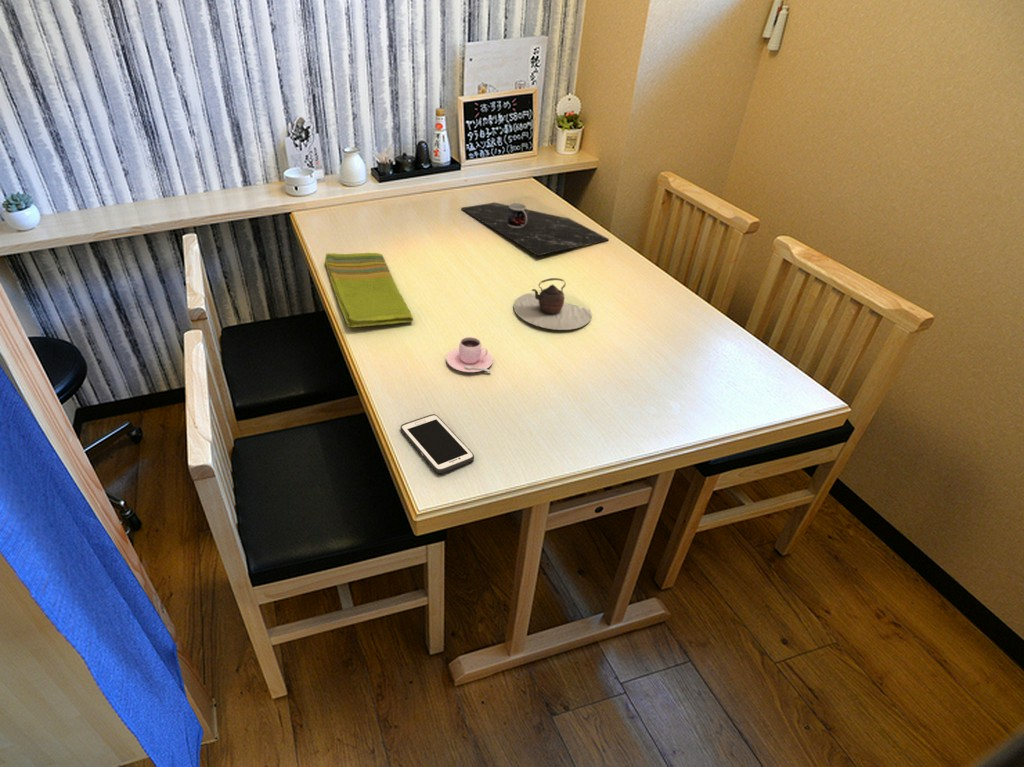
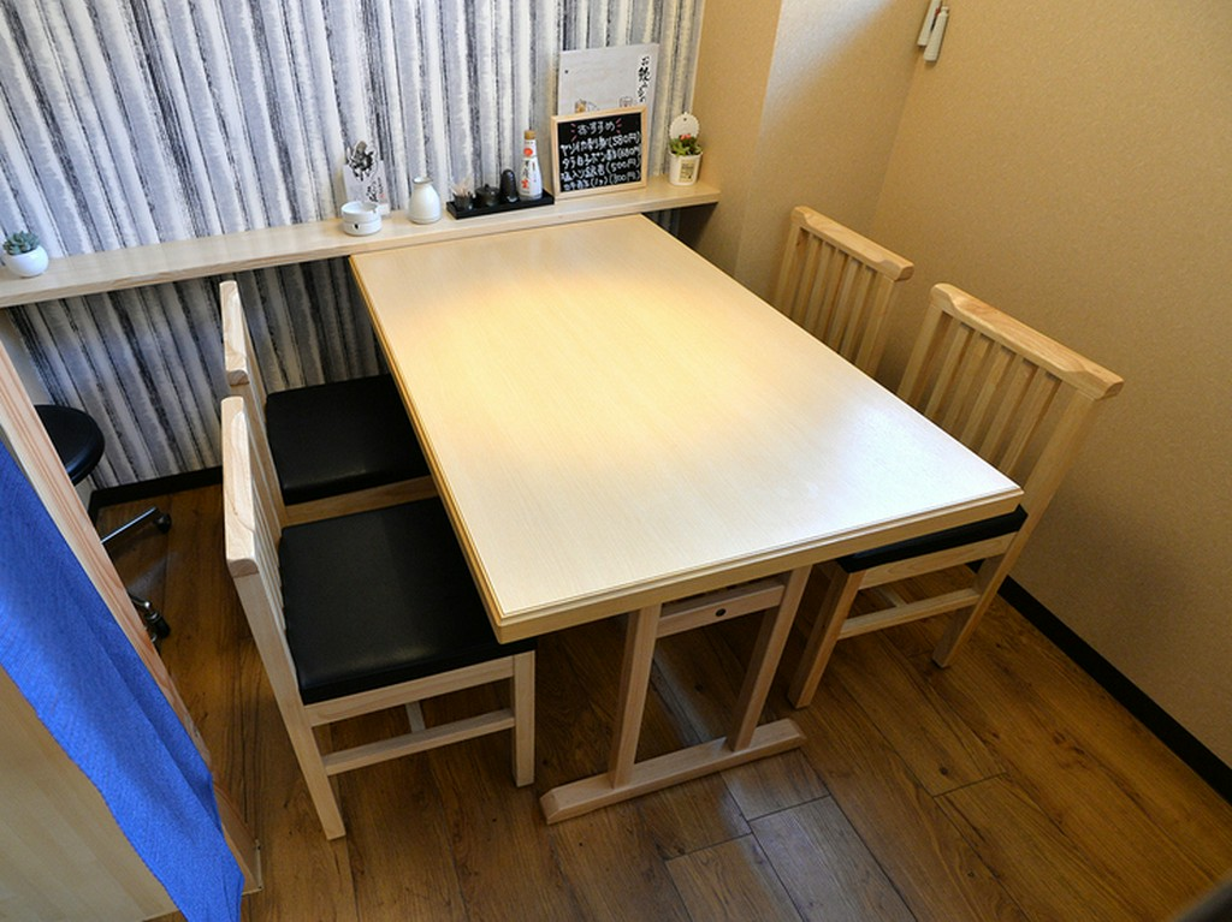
- cell phone [400,413,475,474]
- teacup [445,336,494,373]
- placemat [460,202,610,257]
- teapot [513,277,592,331]
- dish towel [324,252,414,328]
